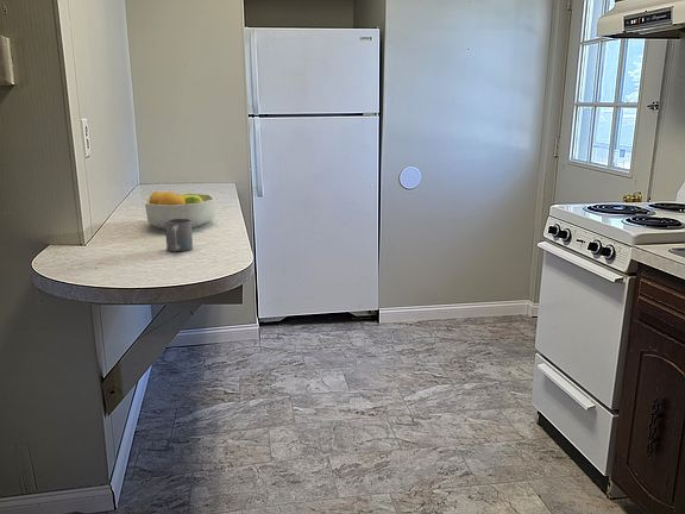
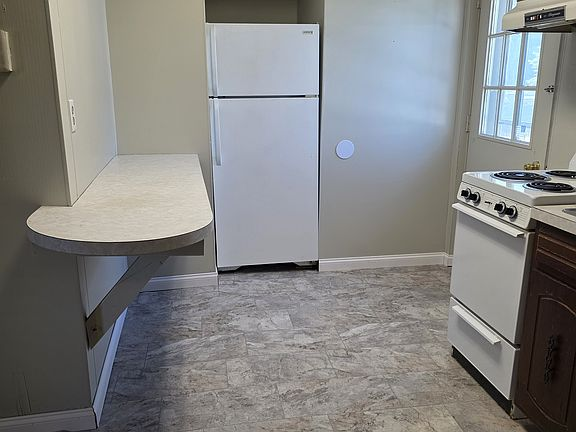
- fruit bowl [143,190,216,231]
- mug [164,219,194,252]
